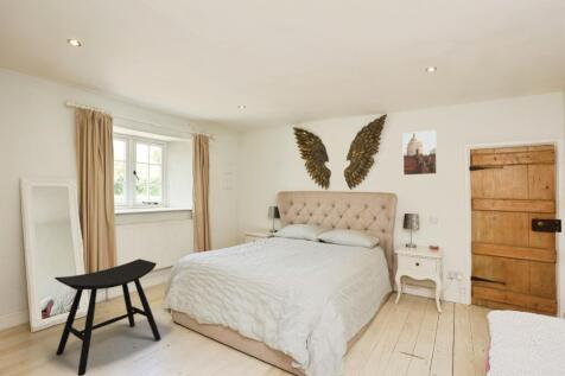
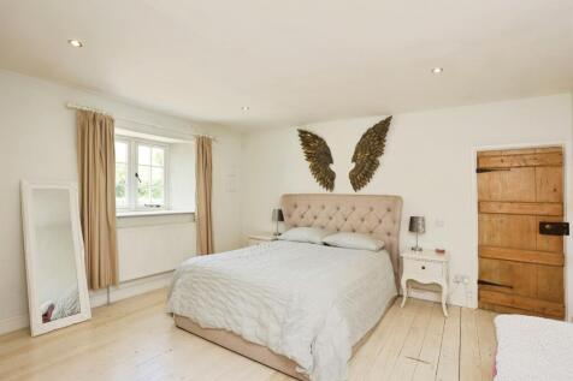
- stool [53,257,161,376]
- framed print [401,129,438,177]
